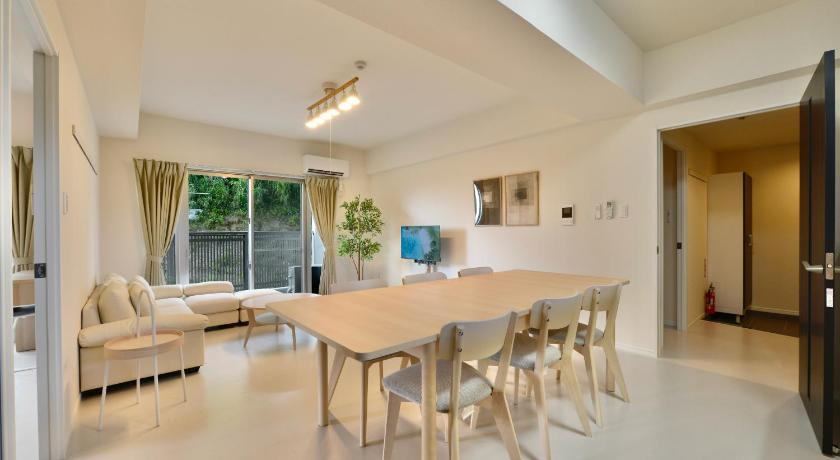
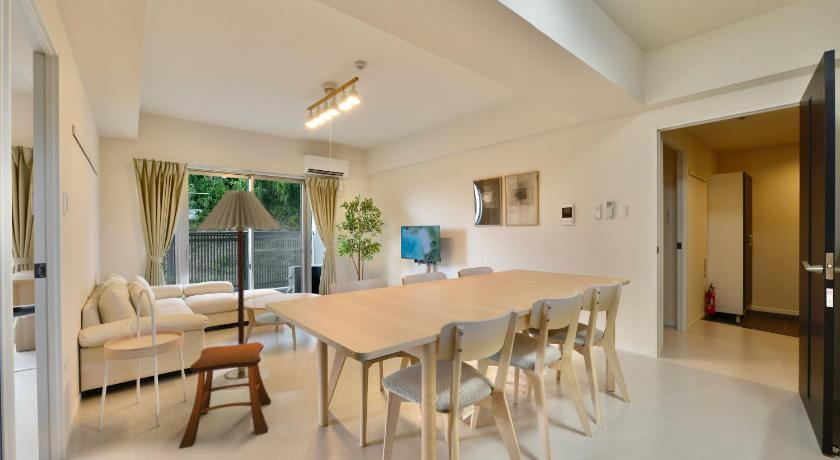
+ floor lamp [196,189,281,390]
+ stool [178,341,272,450]
